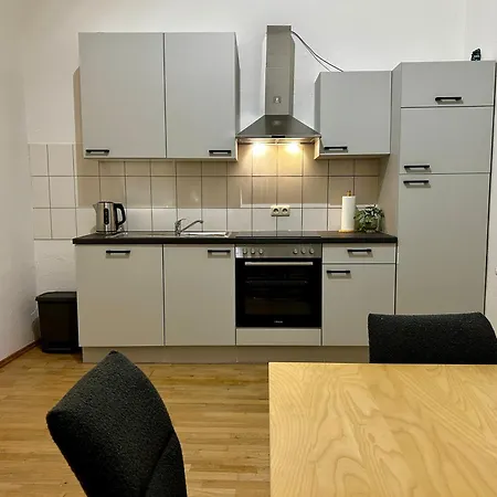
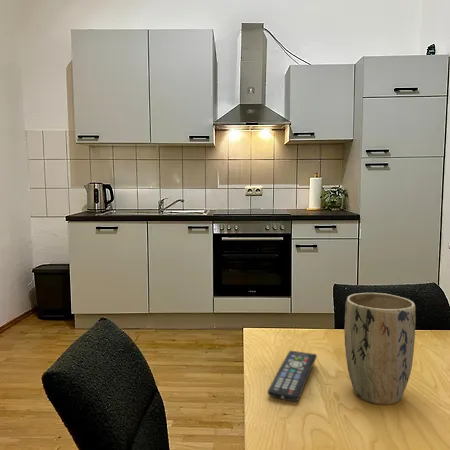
+ plant pot [343,292,417,406]
+ remote control [267,350,318,402]
